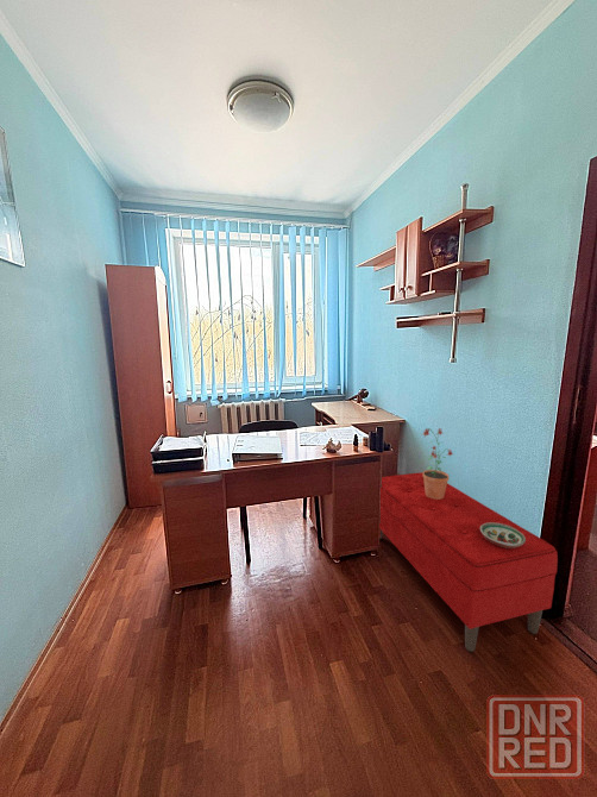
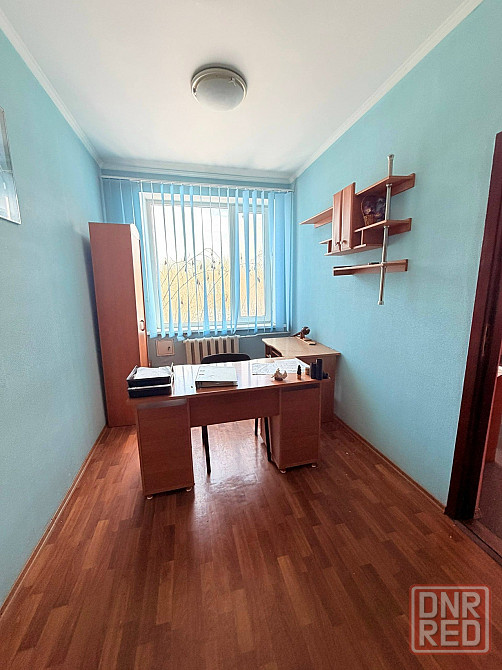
- decorative bowl [480,522,526,548]
- bench [378,471,559,653]
- potted plant [422,427,453,500]
